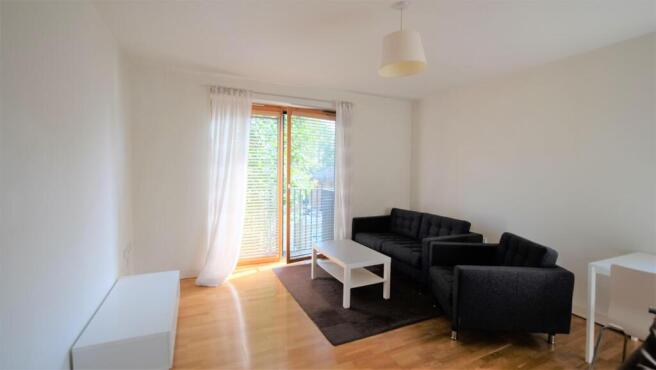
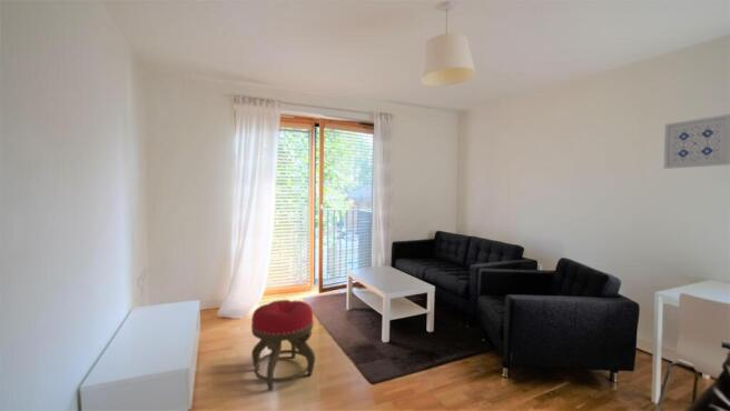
+ wall art [663,113,730,170]
+ stool [250,299,316,391]
